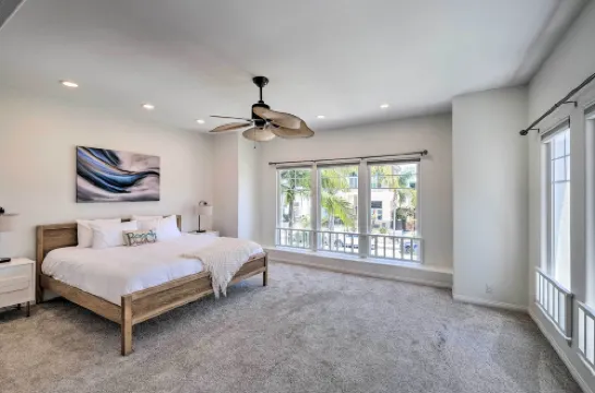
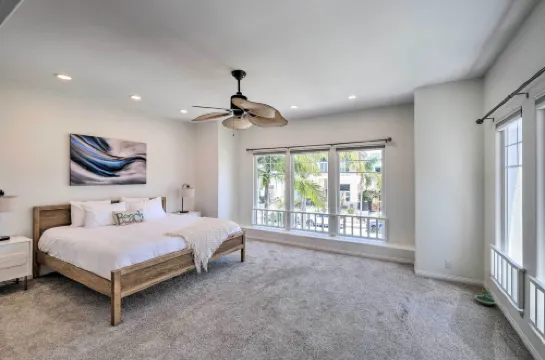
+ terrarium [473,285,498,306]
